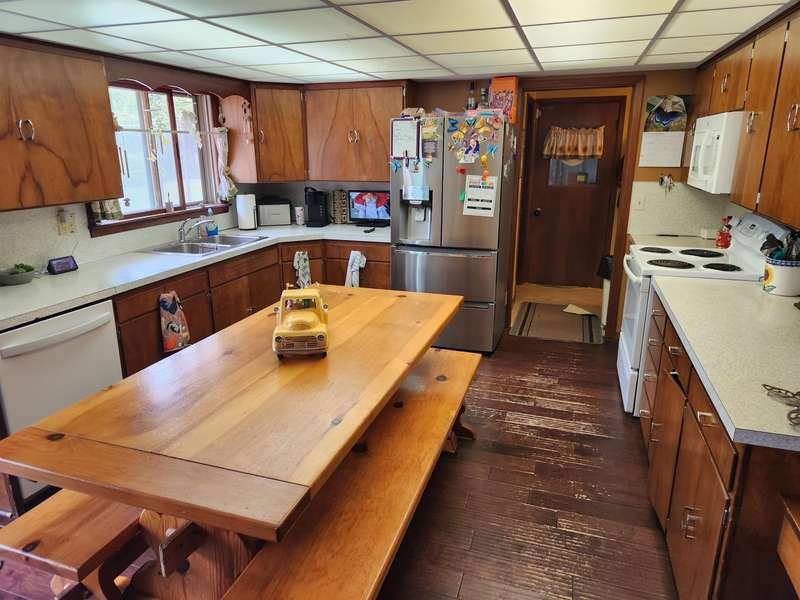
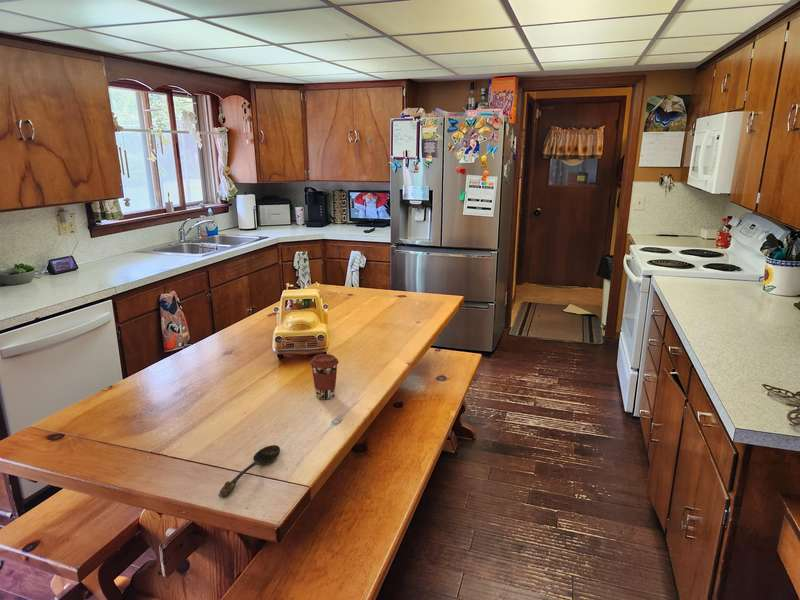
+ coffee cup [309,353,340,401]
+ spoon [218,444,281,499]
